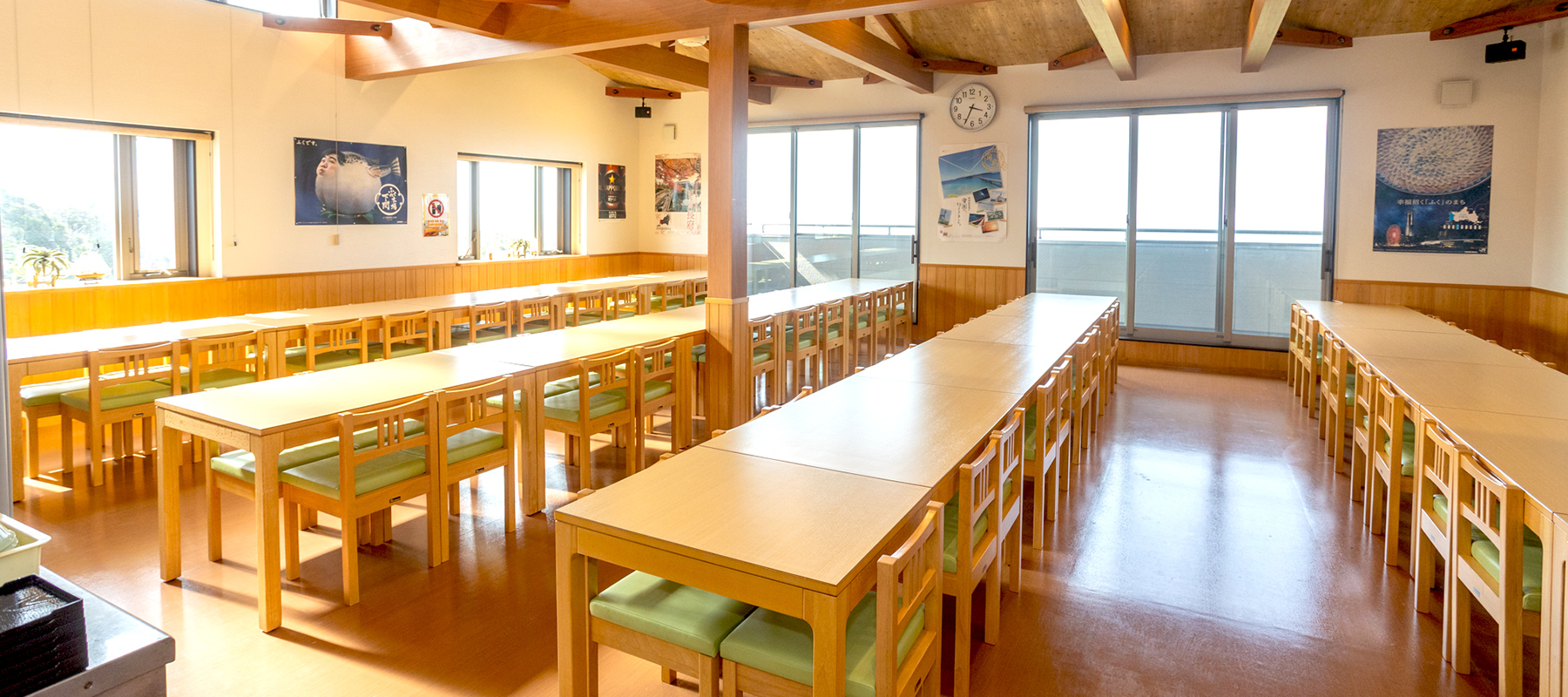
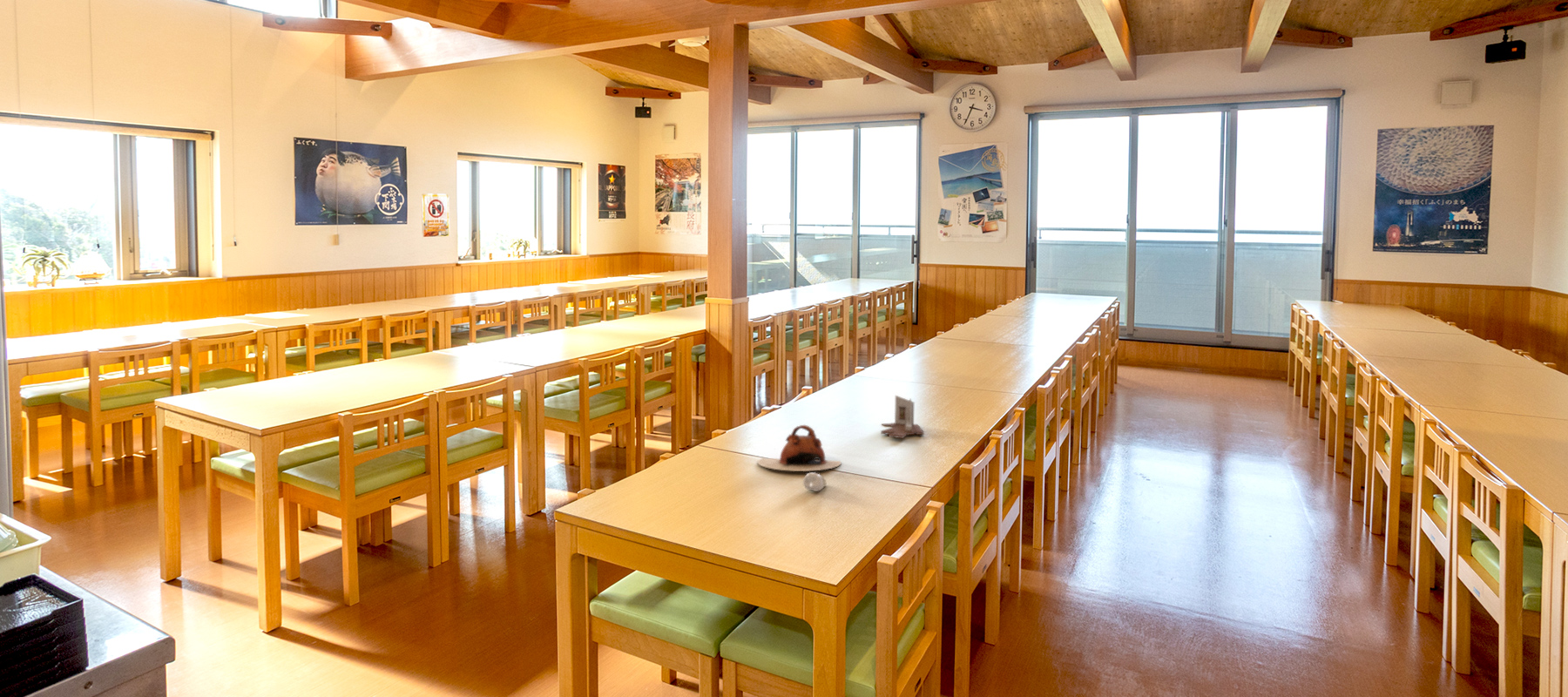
+ tooth [802,471,828,492]
+ teapot [757,424,842,472]
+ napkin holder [880,395,925,439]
